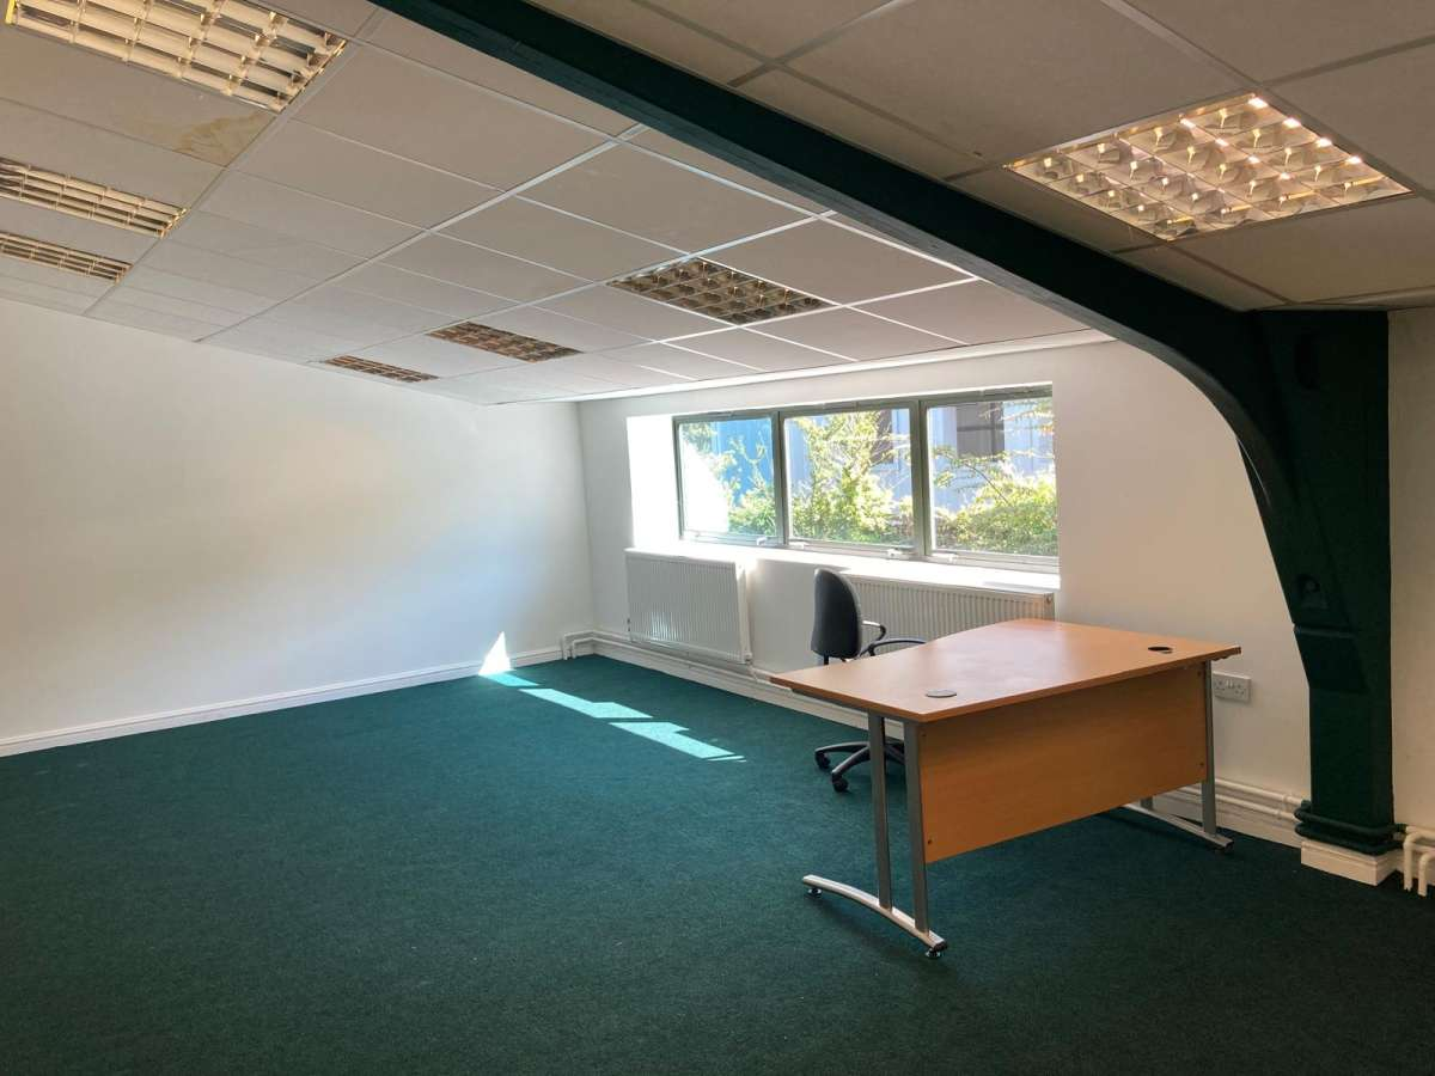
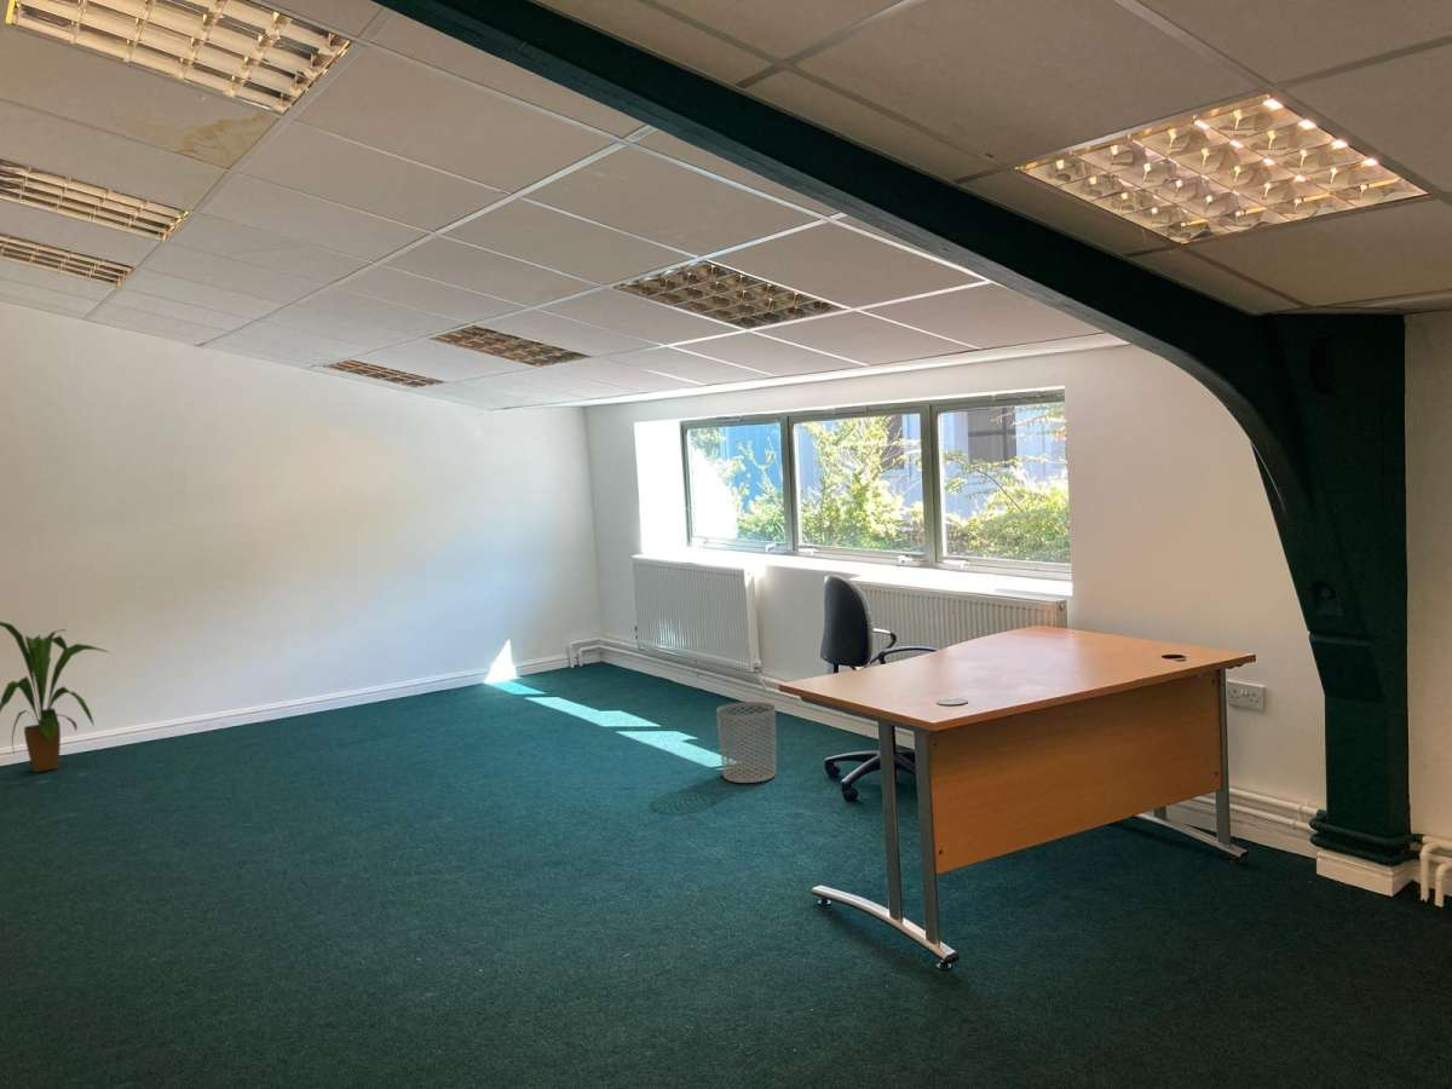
+ house plant [0,621,110,773]
+ waste bin [715,701,777,784]
